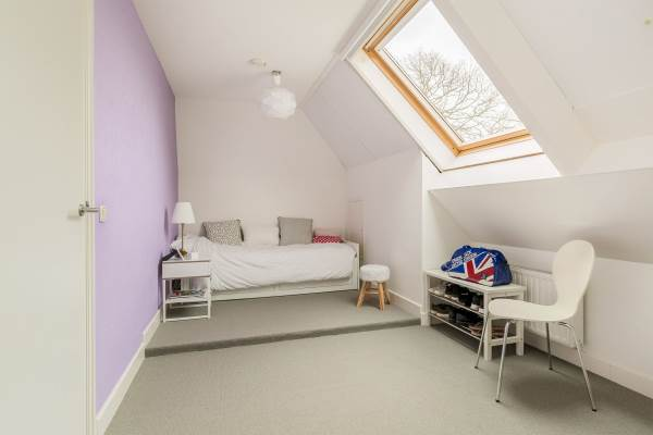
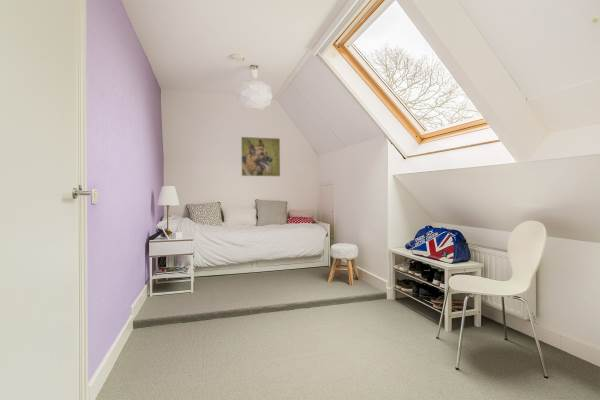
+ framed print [240,136,281,178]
